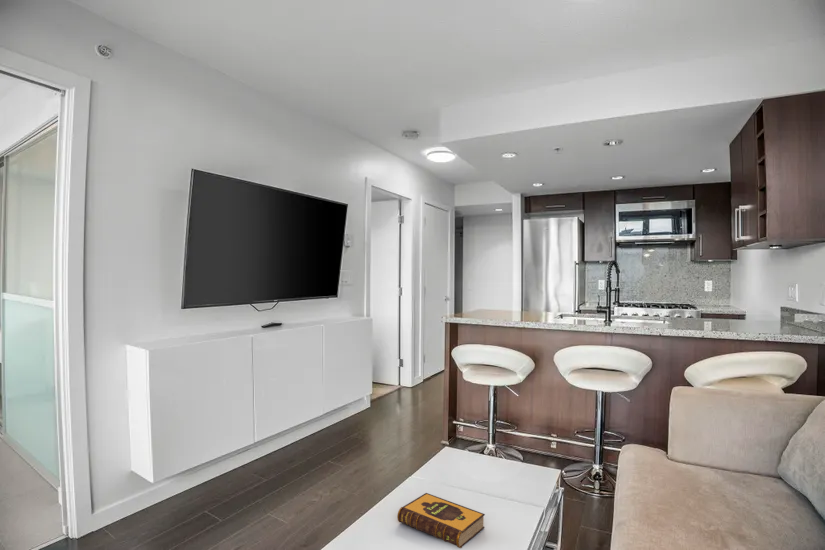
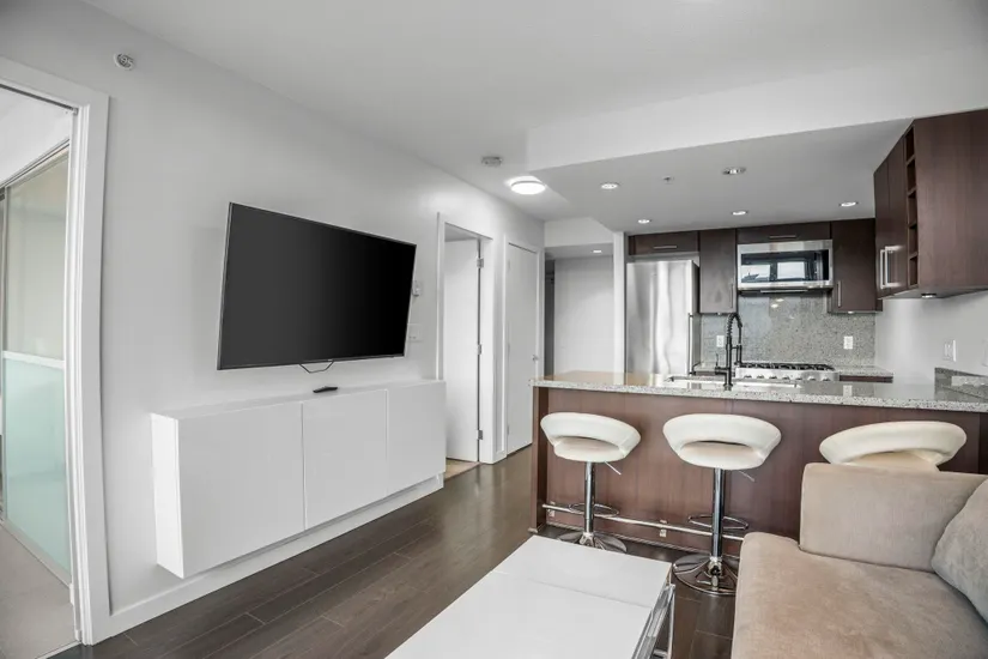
- hardback book [396,492,486,549]
